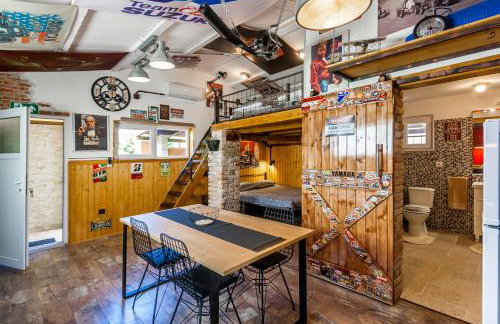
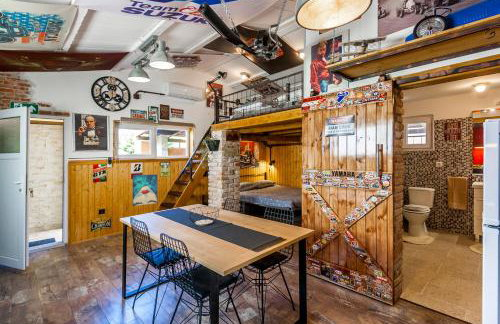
+ wall art [132,173,158,207]
